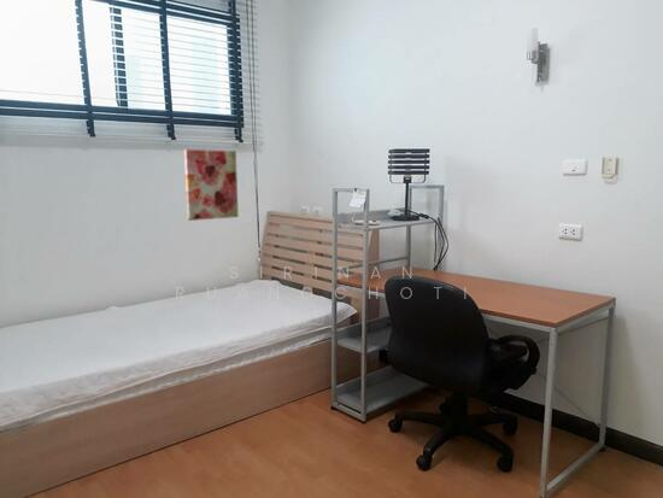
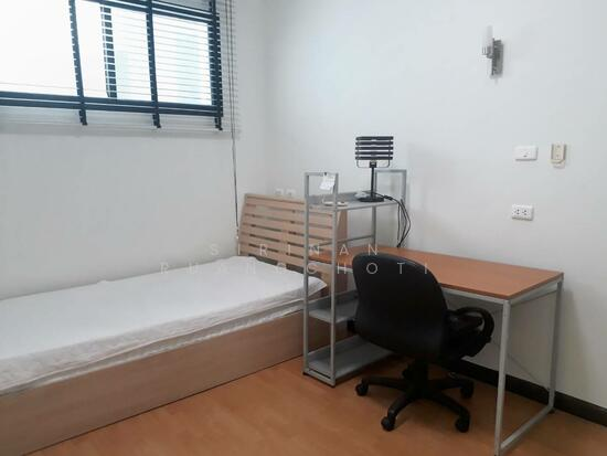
- wall art [183,148,240,222]
